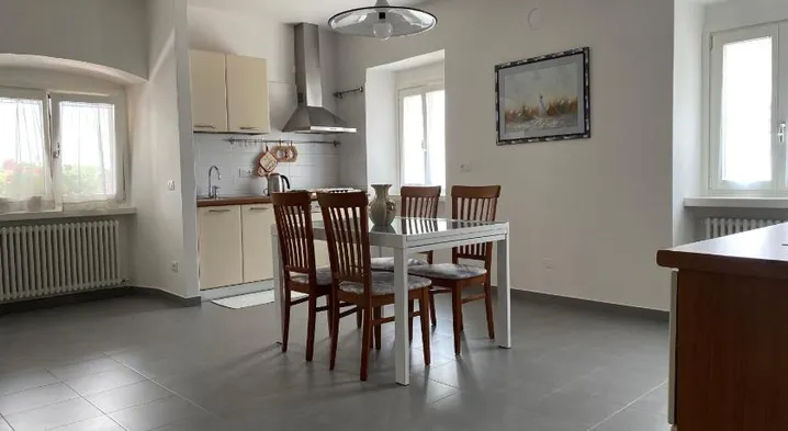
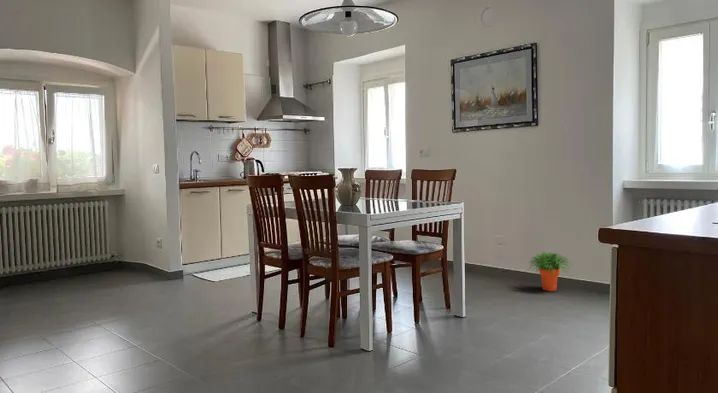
+ potted plant [527,251,574,292]
